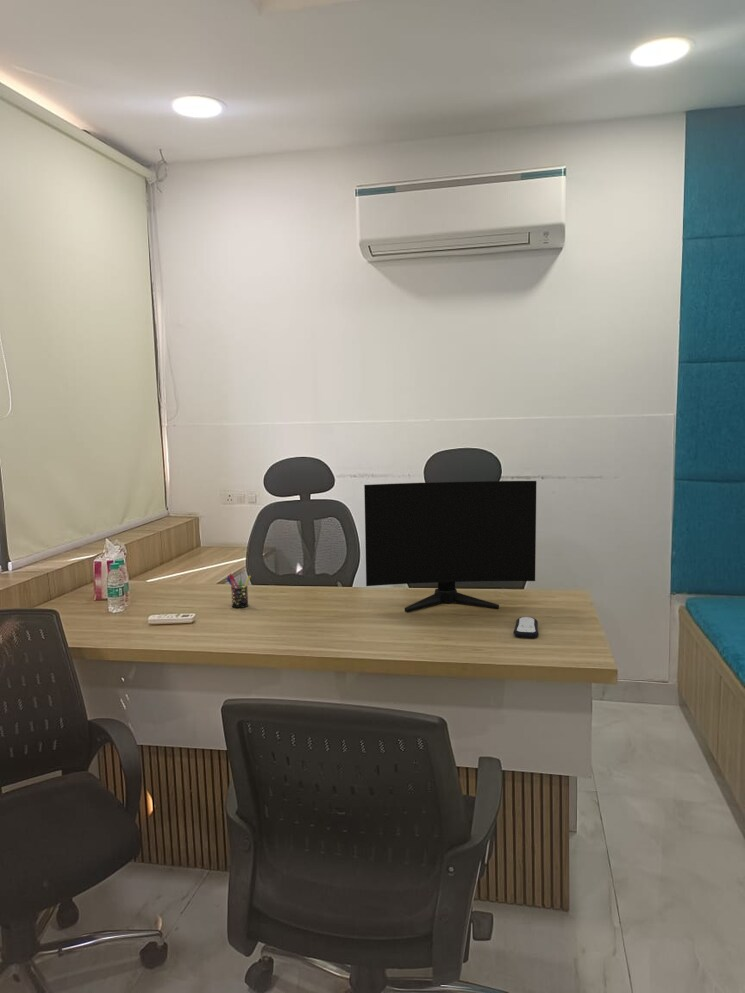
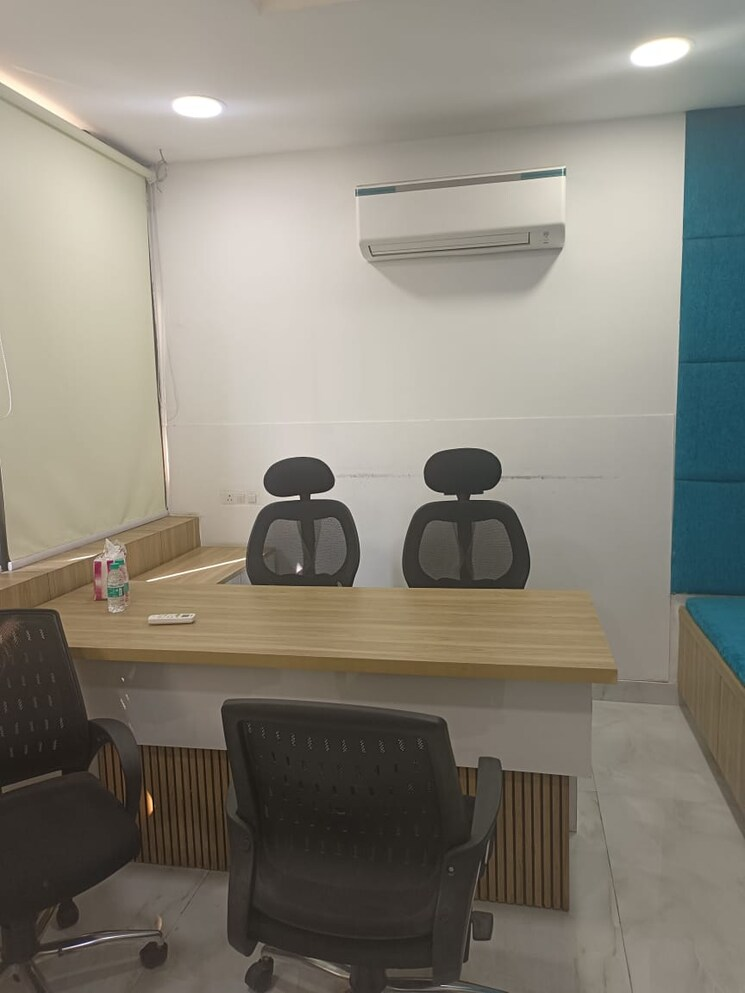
- remote control [513,616,540,639]
- pen holder [226,572,252,609]
- computer monitor [363,480,537,613]
